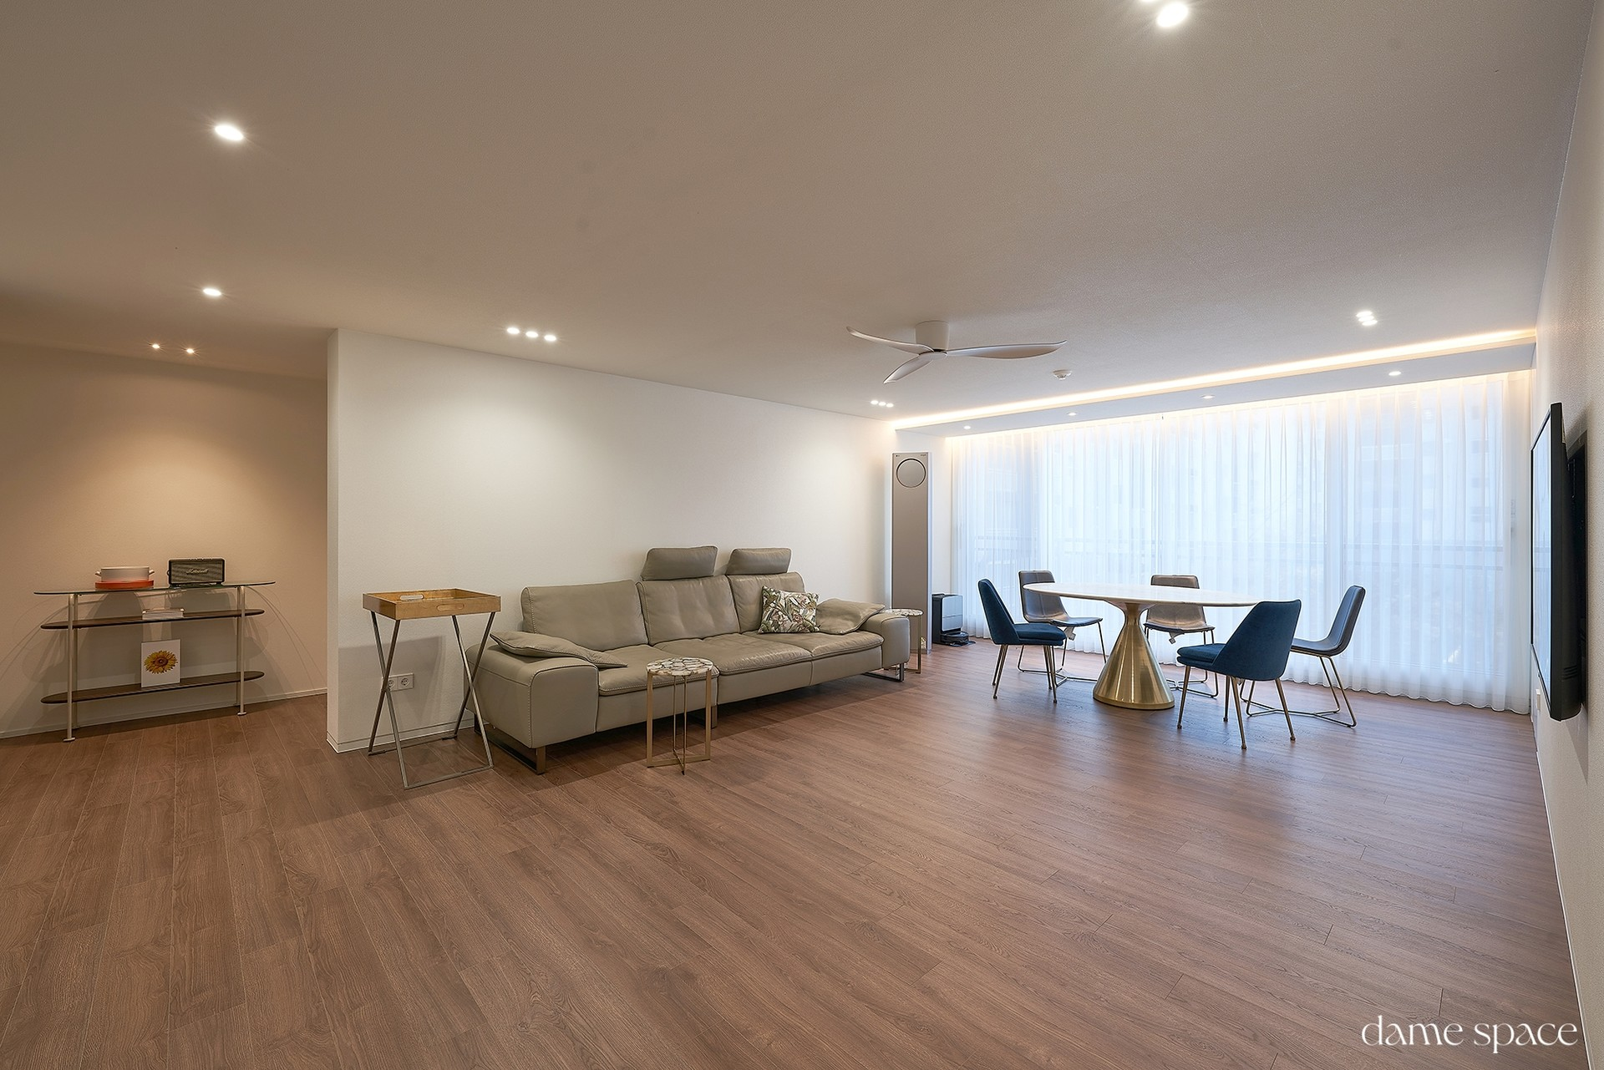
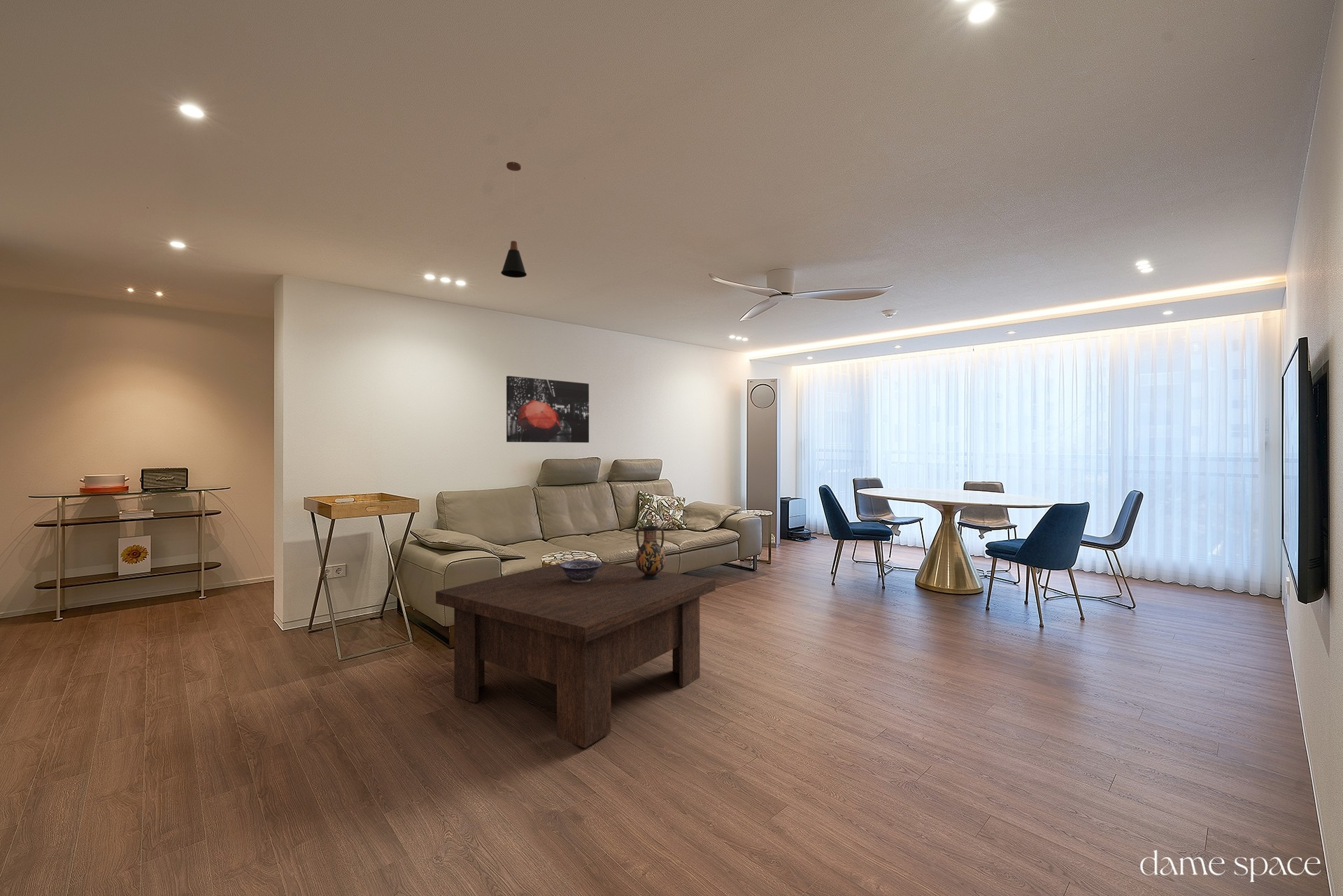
+ decorative bowl [559,560,603,583]
+ coffee table [435,558,716,749]
+ vase [635,525,667,580]
+ pendant lamp [500,161,527,278]
+ wall art [506,376,590,443]
